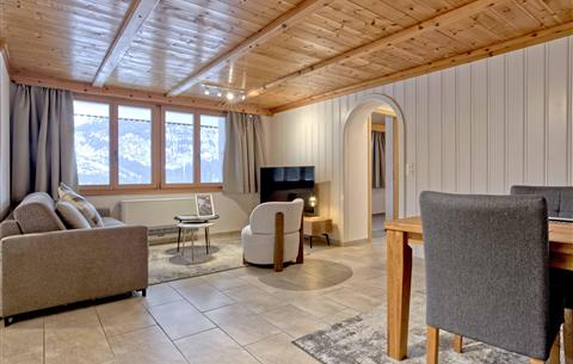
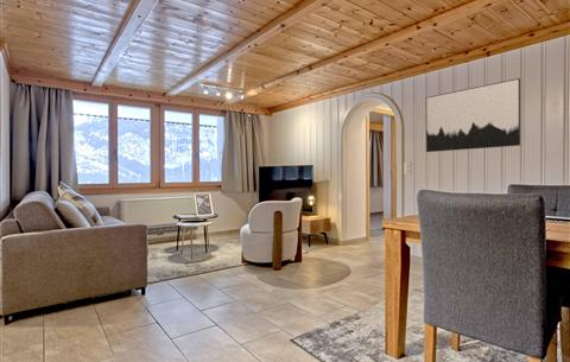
+ wall art [425,77,521,153]
